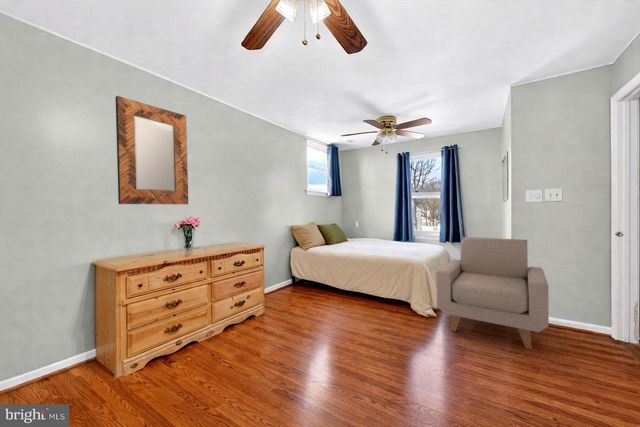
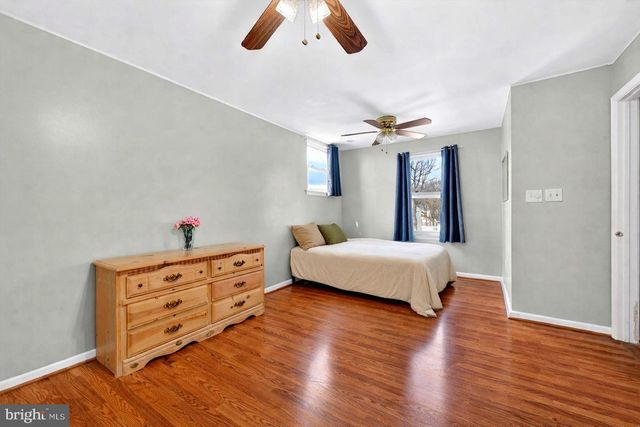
- armchair [436,236,550,350]
- home mirror [114,95,189,205]
